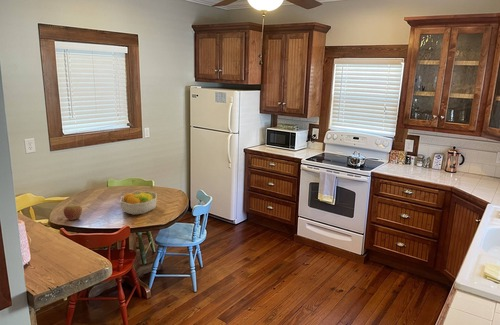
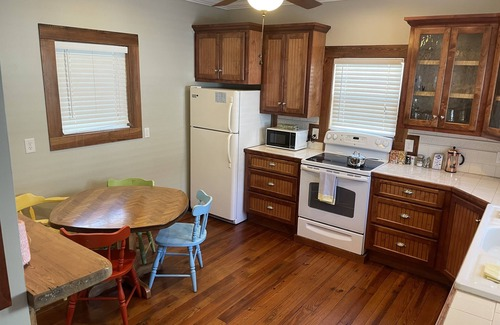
- apple [63,203,83,221]
- fruit bowl [119,190,158,216]
